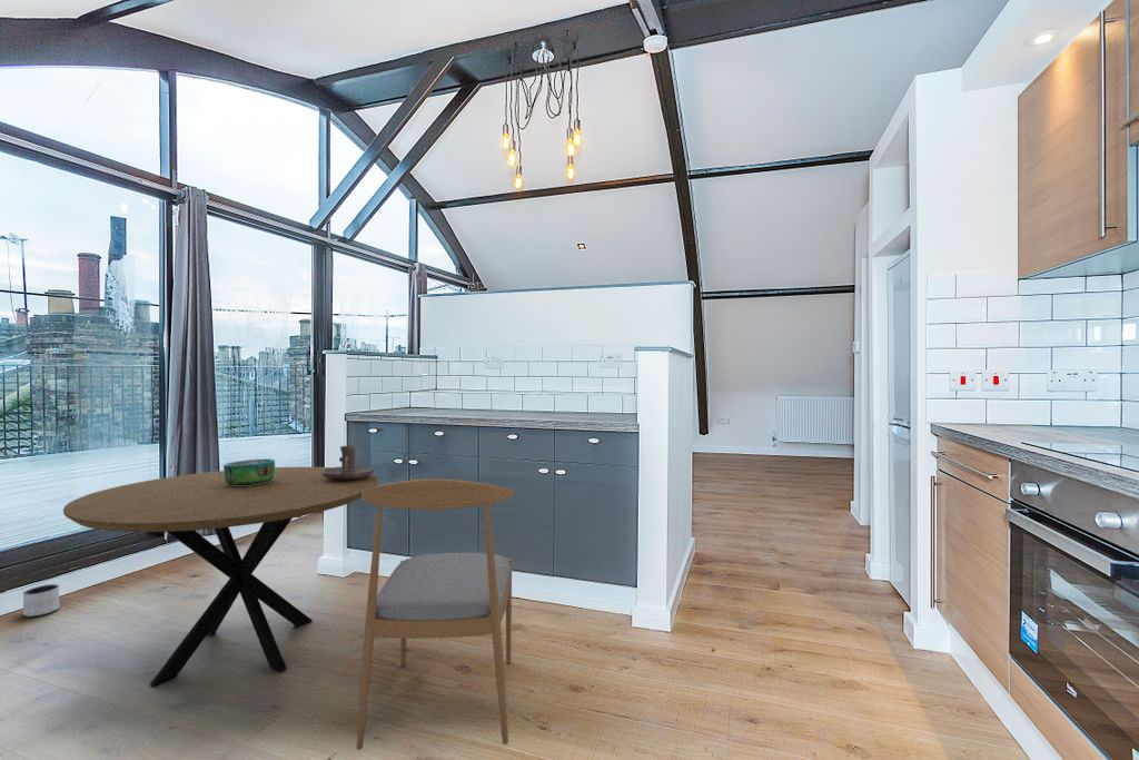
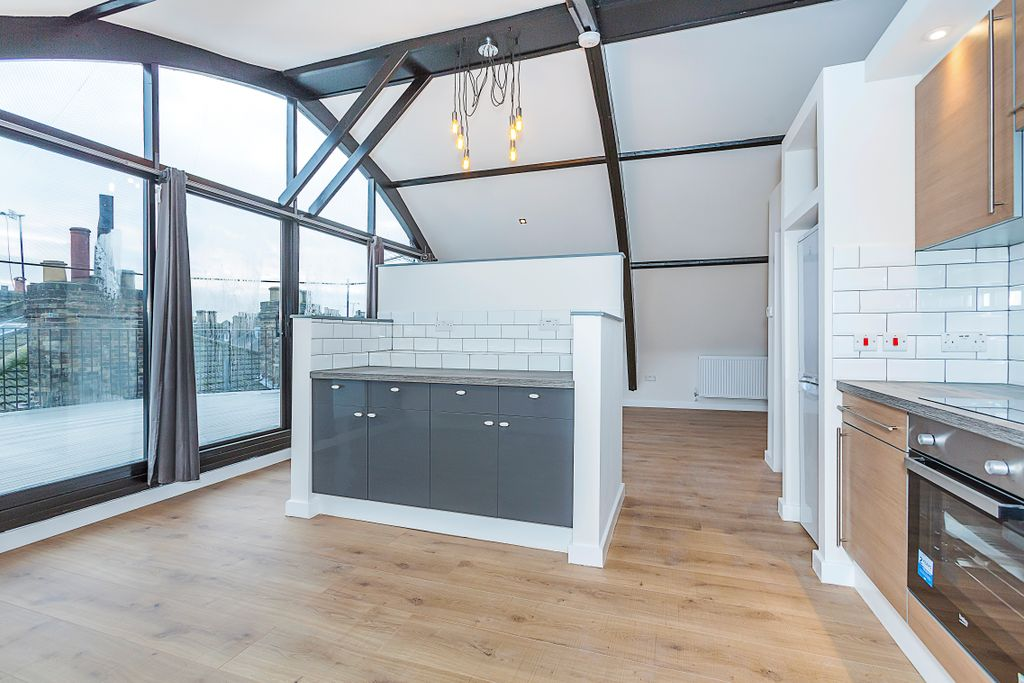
- planter [22,583,60,618]
- candle holder [321,445,375,480]
- dining chair [356,477,515,751]
- dining table [62,466,379,688]
- decorative bowl [222,457,277,486]
